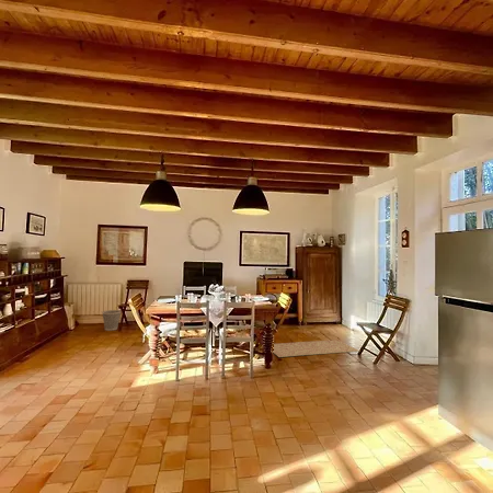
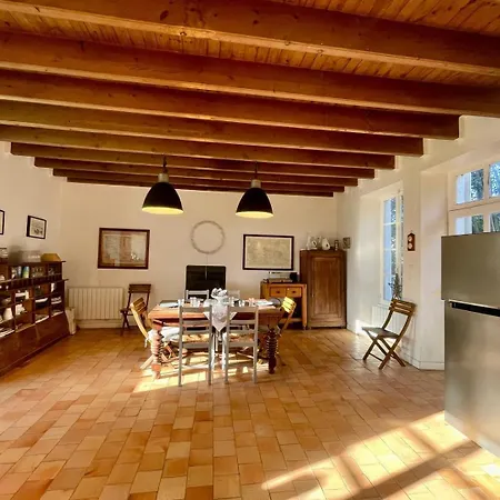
- rug [272,339,359,358]
- wastebasket [101,309,122,332]
